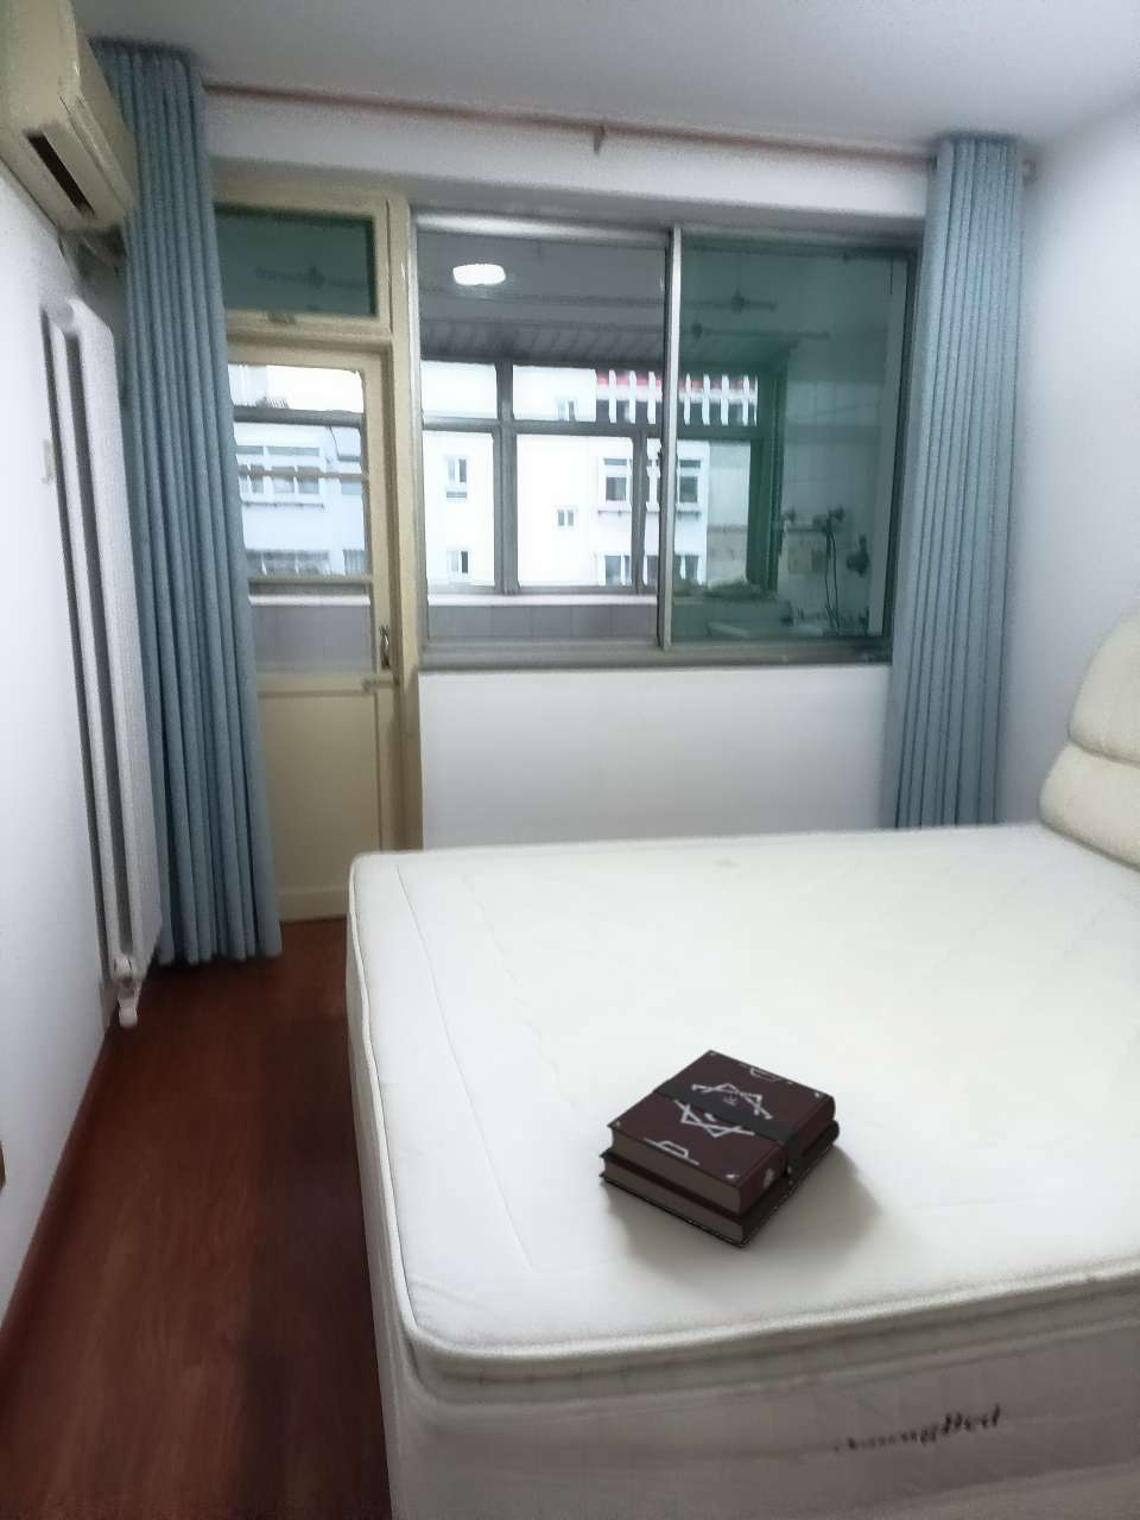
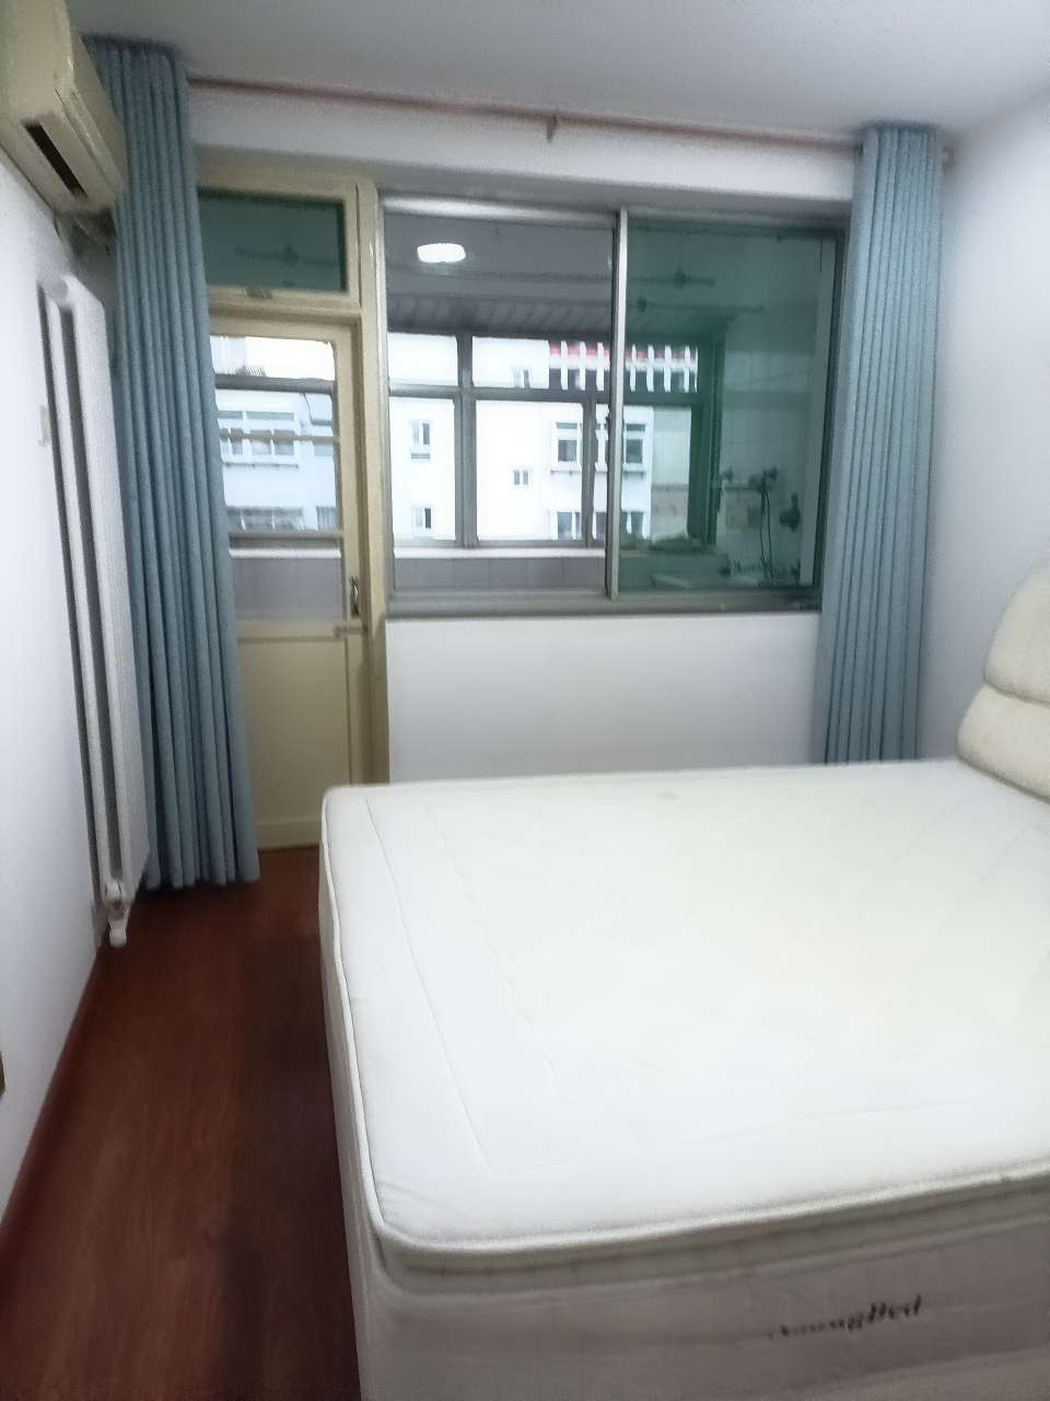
- hardback book [598,1048,841,1248]
